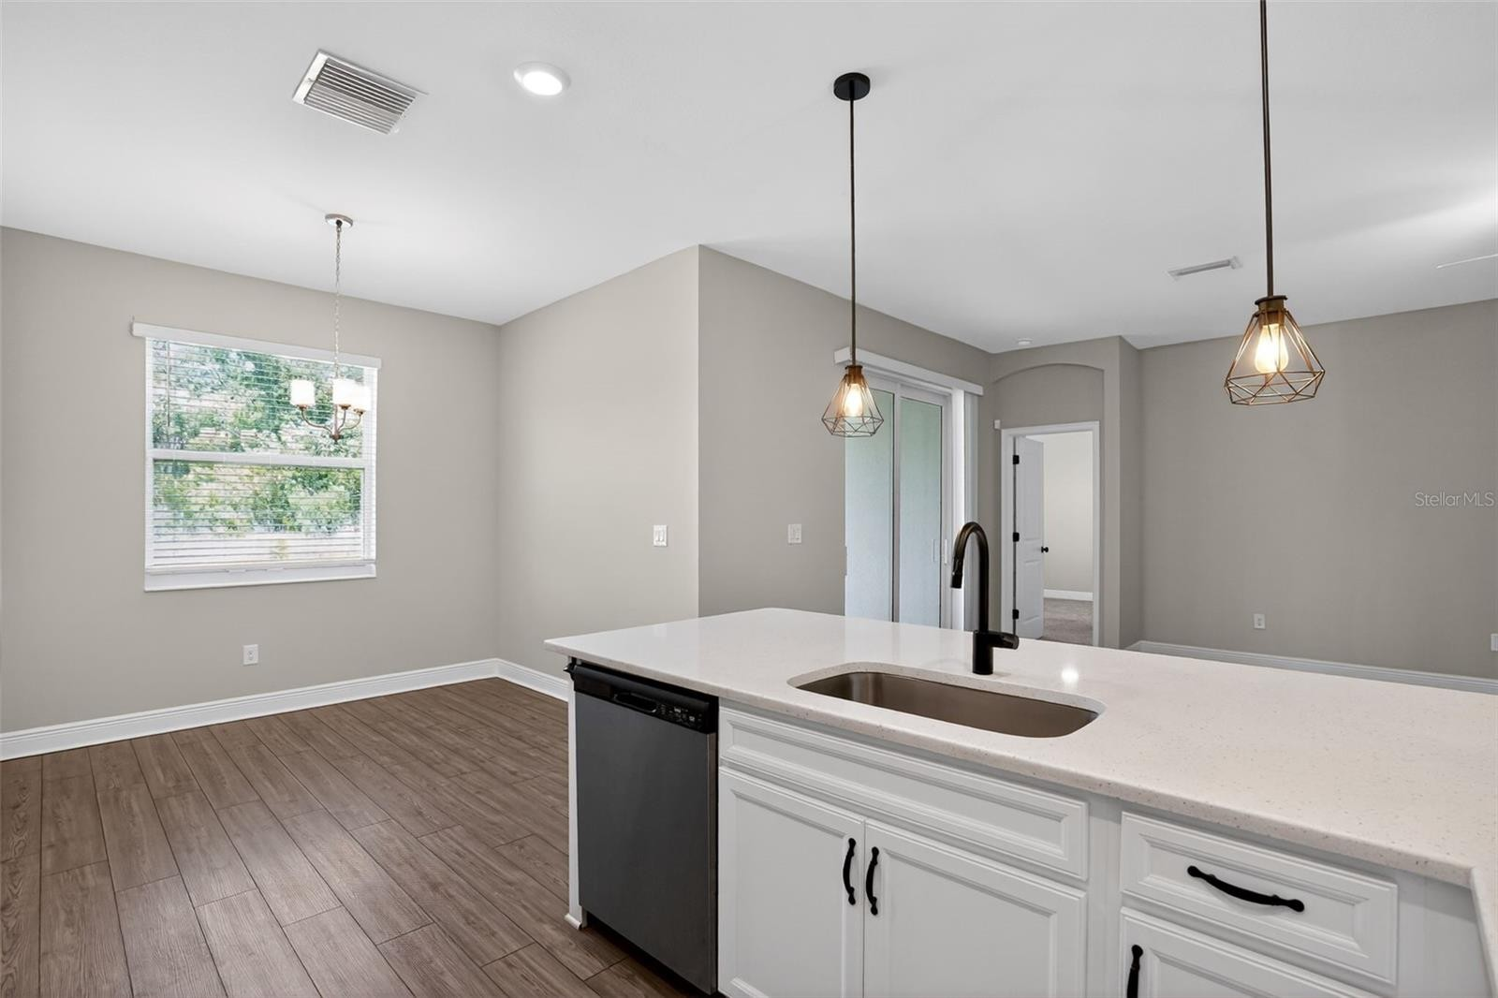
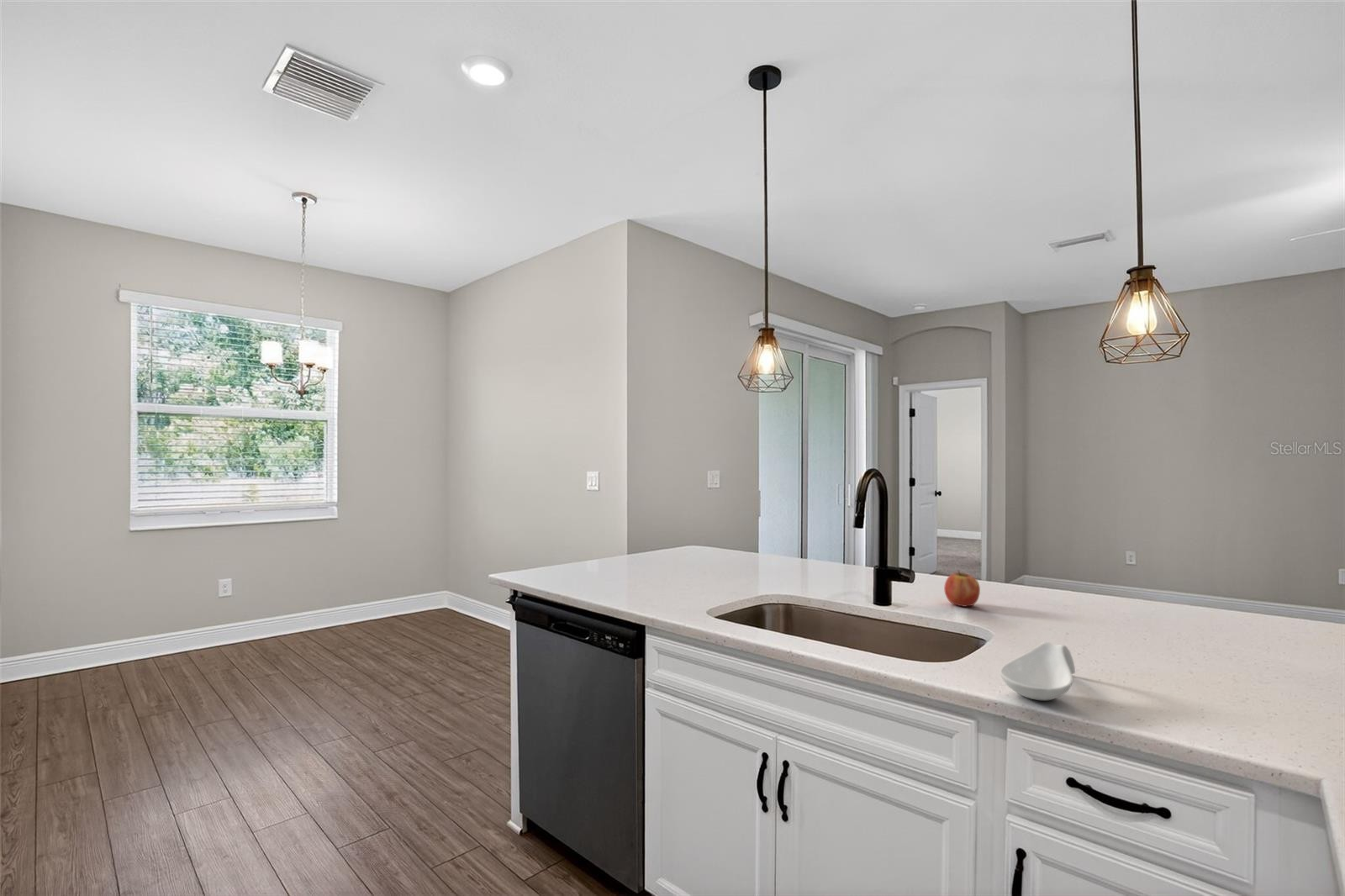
+ fruit [943,569,981,608]
+ spoon rest [999,641,1076,701]
